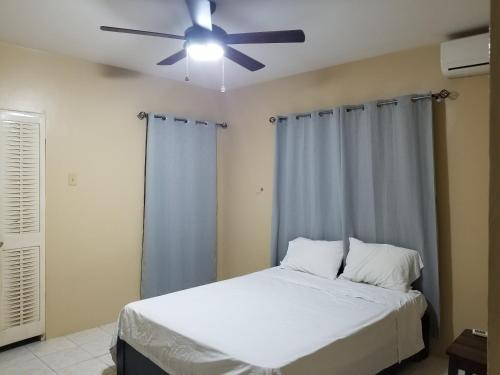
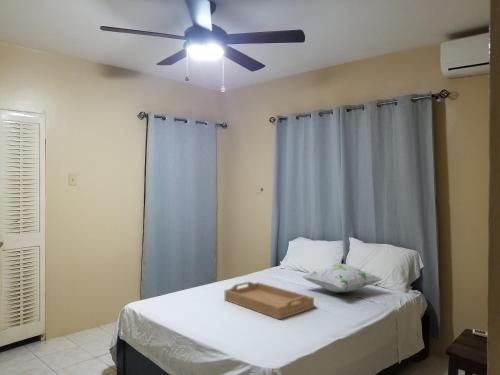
+ serving tray [224,281,315,321]
+ decorative pillow [300,263,384,294]
